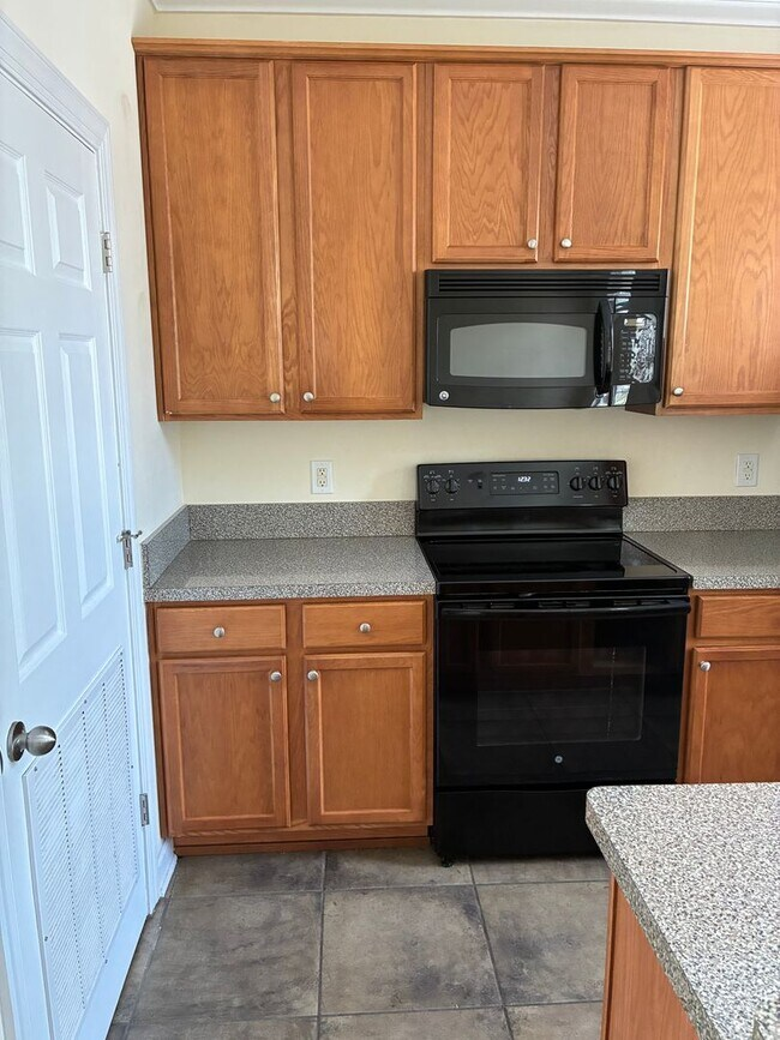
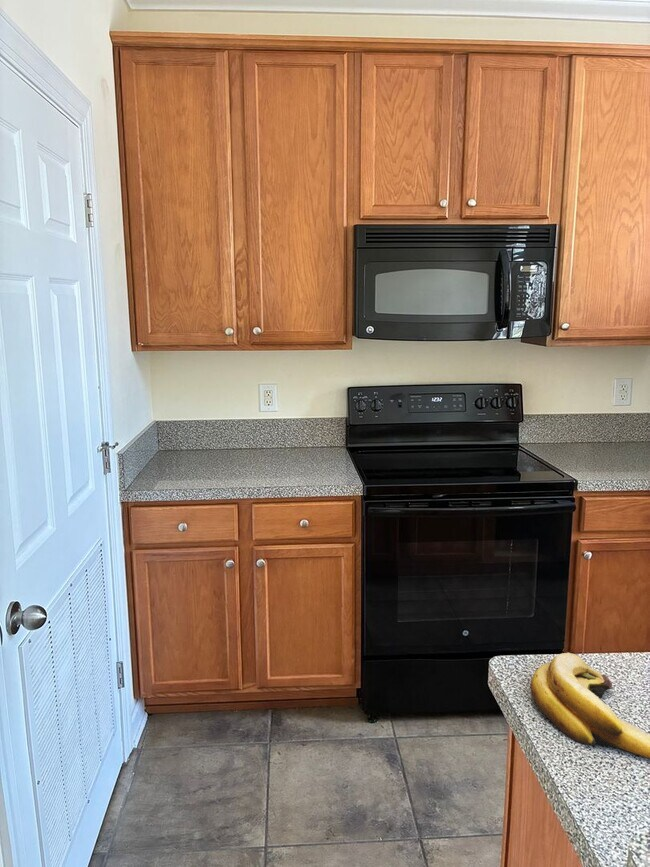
+ banana [530,652,650,759]
